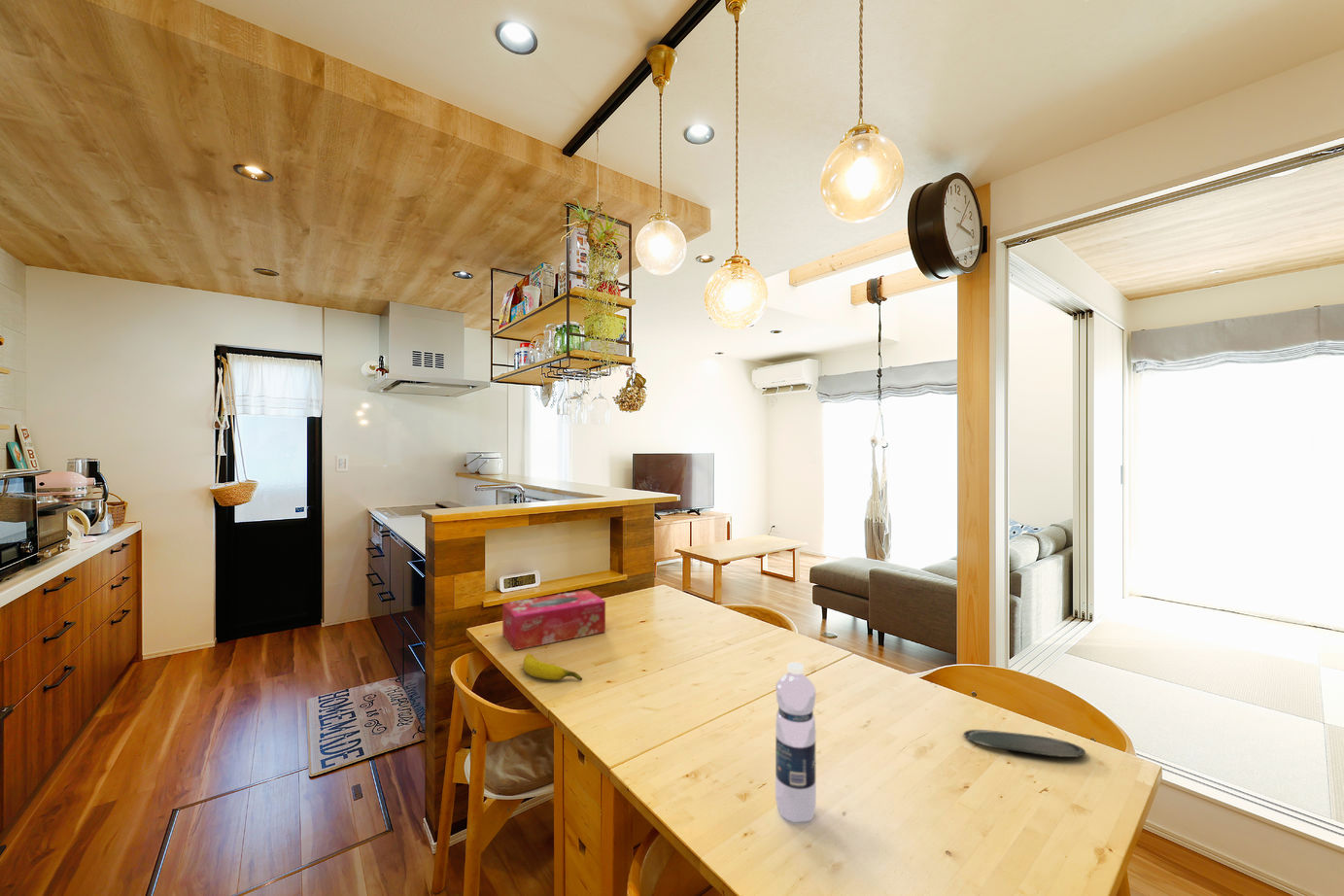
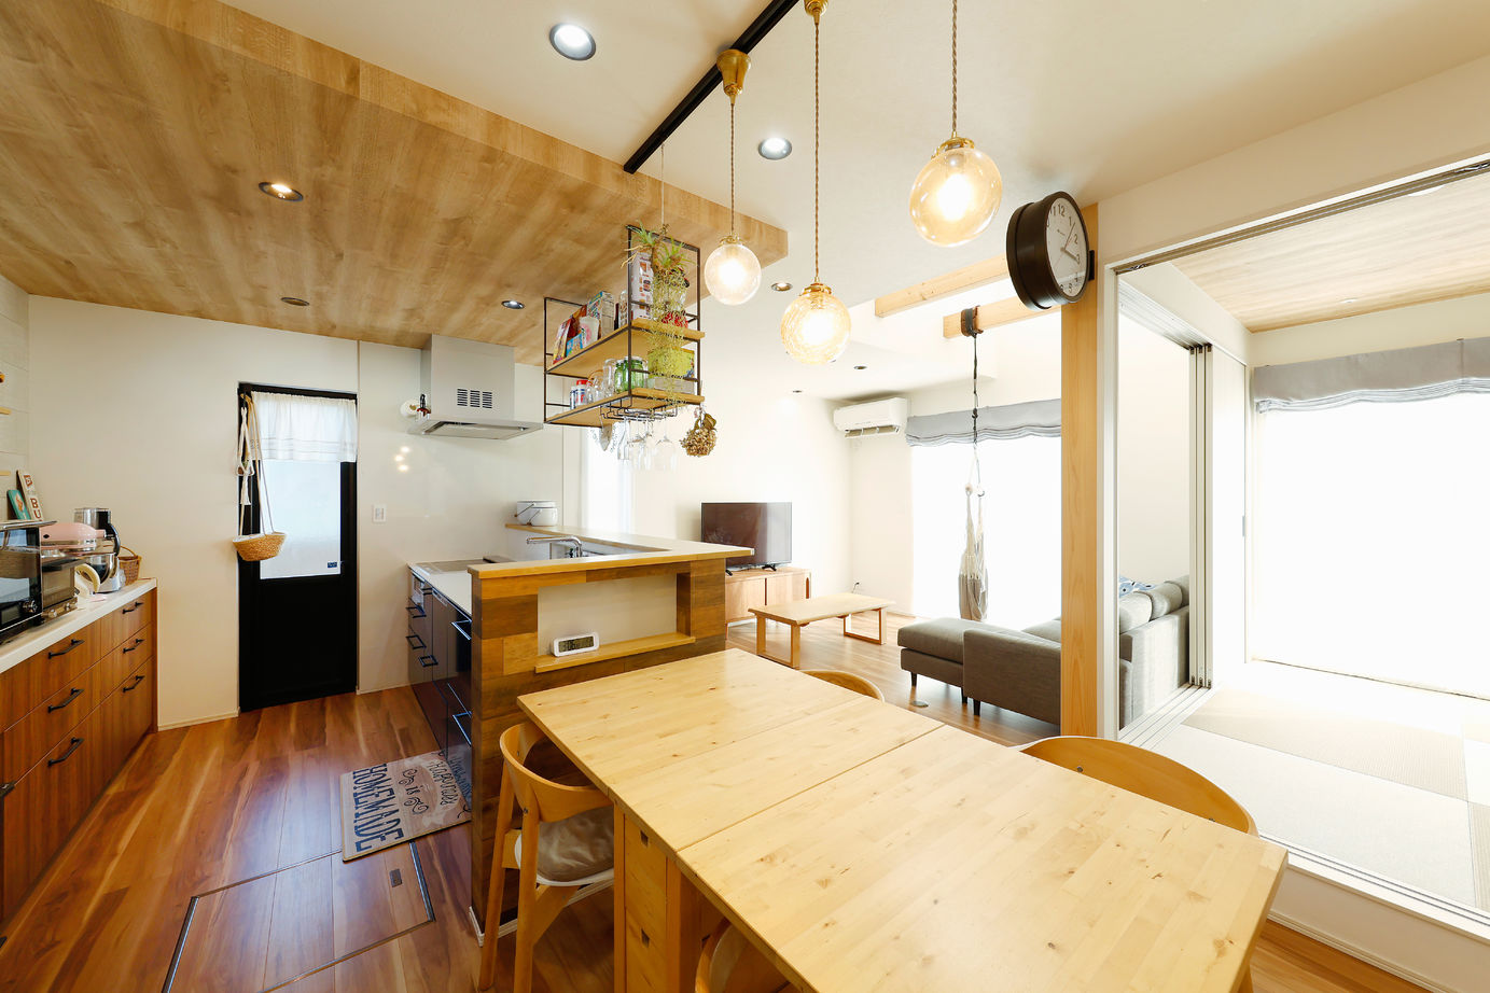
- water bottle [775,661,817,823]
- banana [522,652,583,681]
- tissue box [501,589,606,651]
- oval tray [963,729,1086,758]
